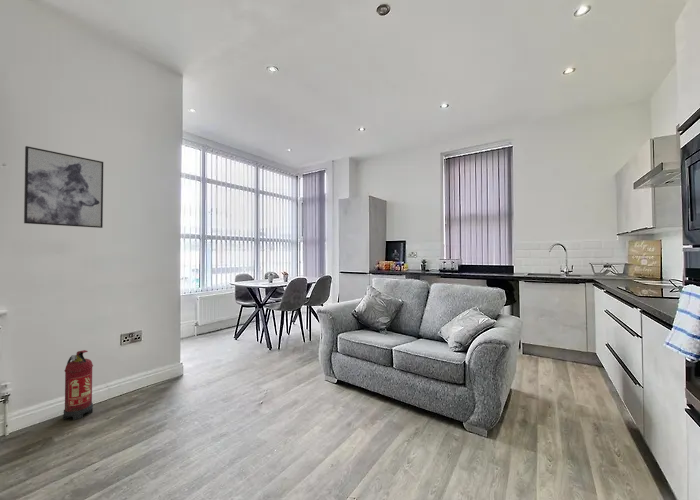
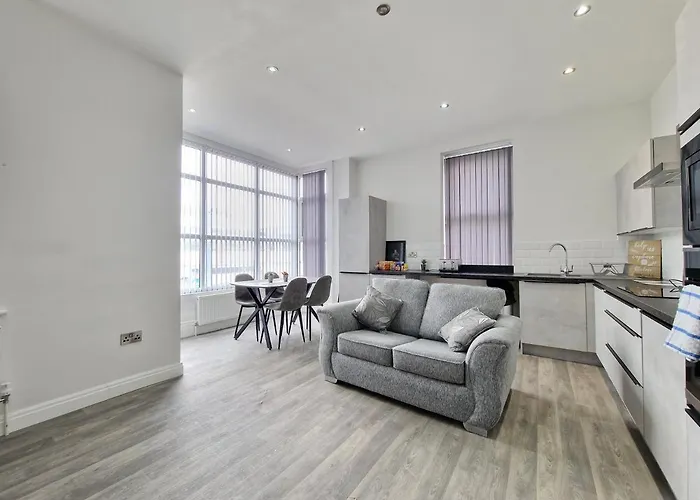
- fire extinguisher [62,349,94,421]
- wall art [23,145,104,229]
